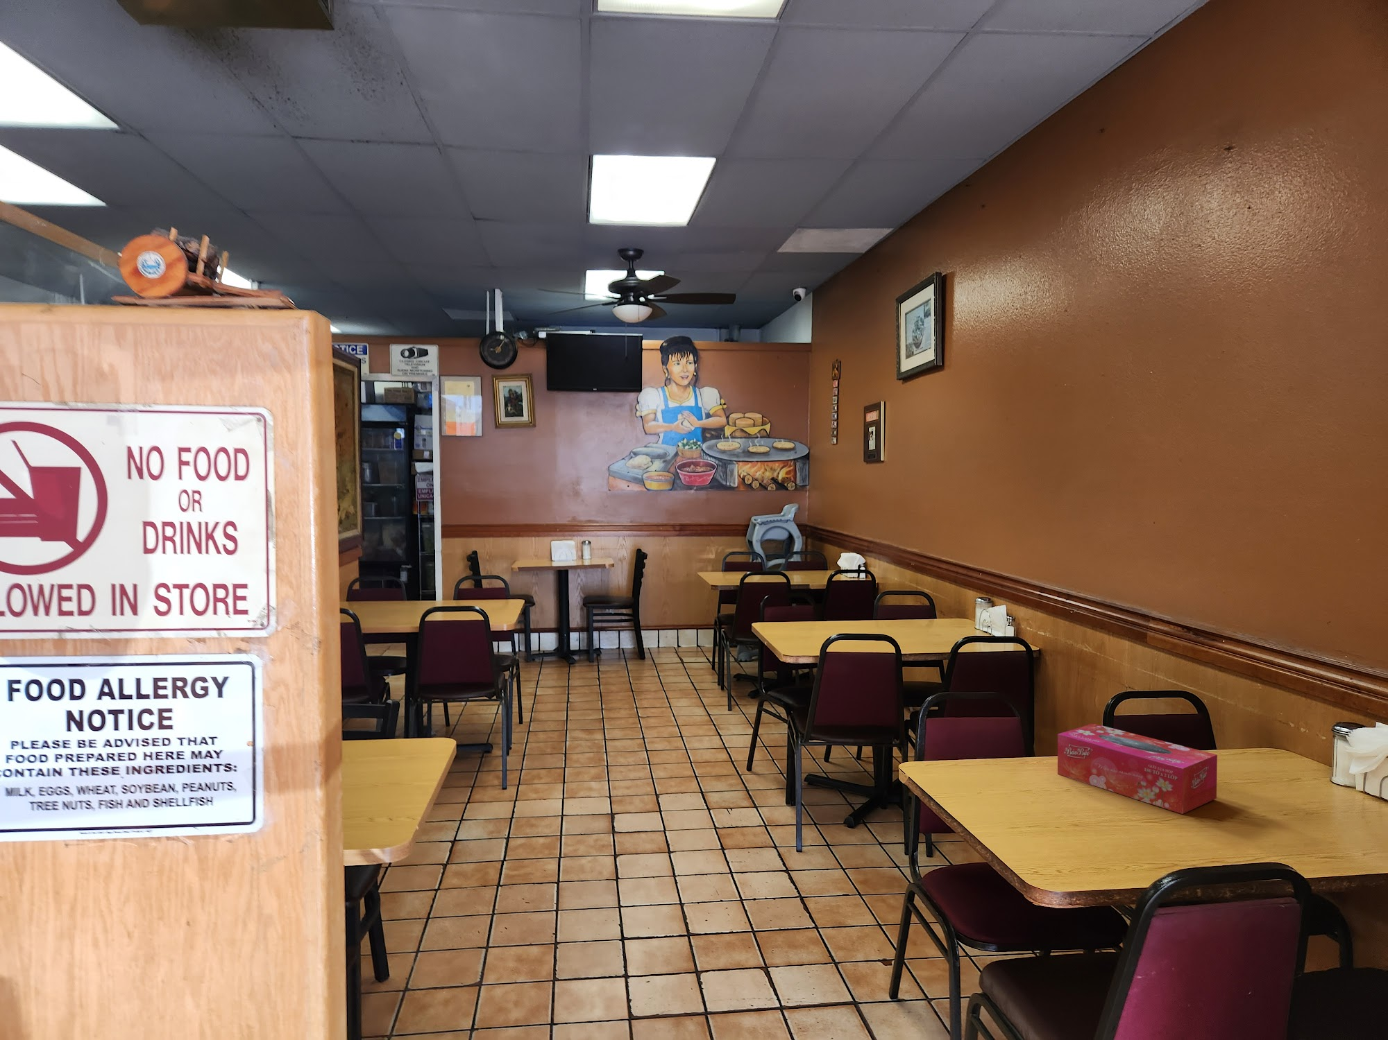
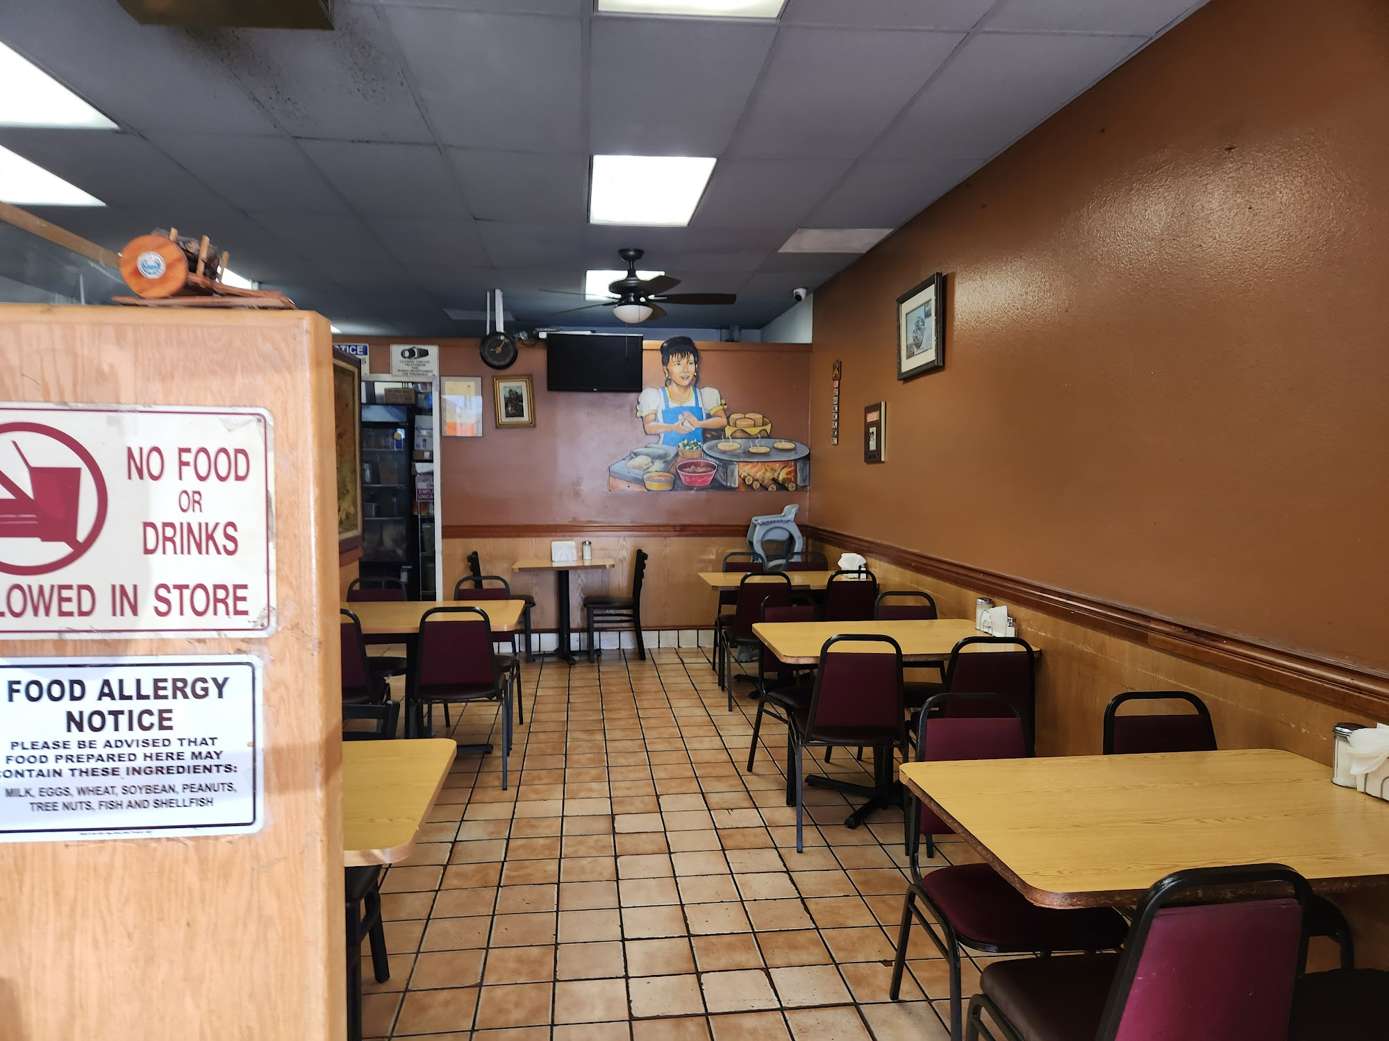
- tissue box [1057,723,1218,815]
